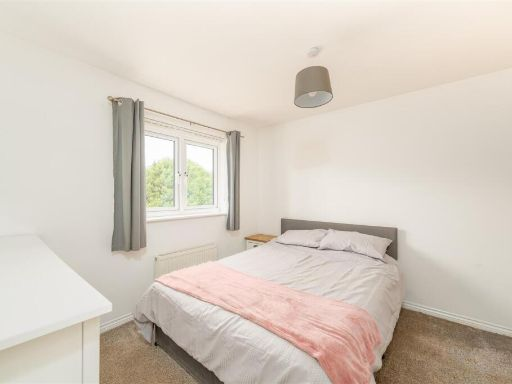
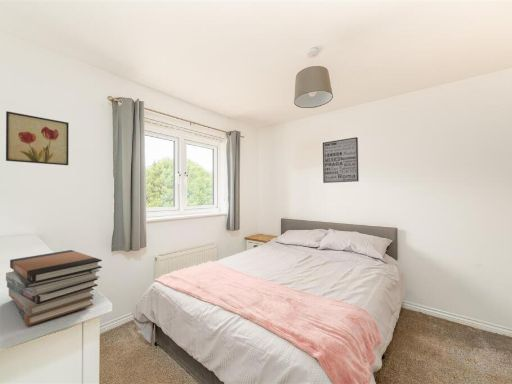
+ wall art [322,136,360,184]
+ wall art [5,110,70,166]
+ book stack [5,249,103,327]
